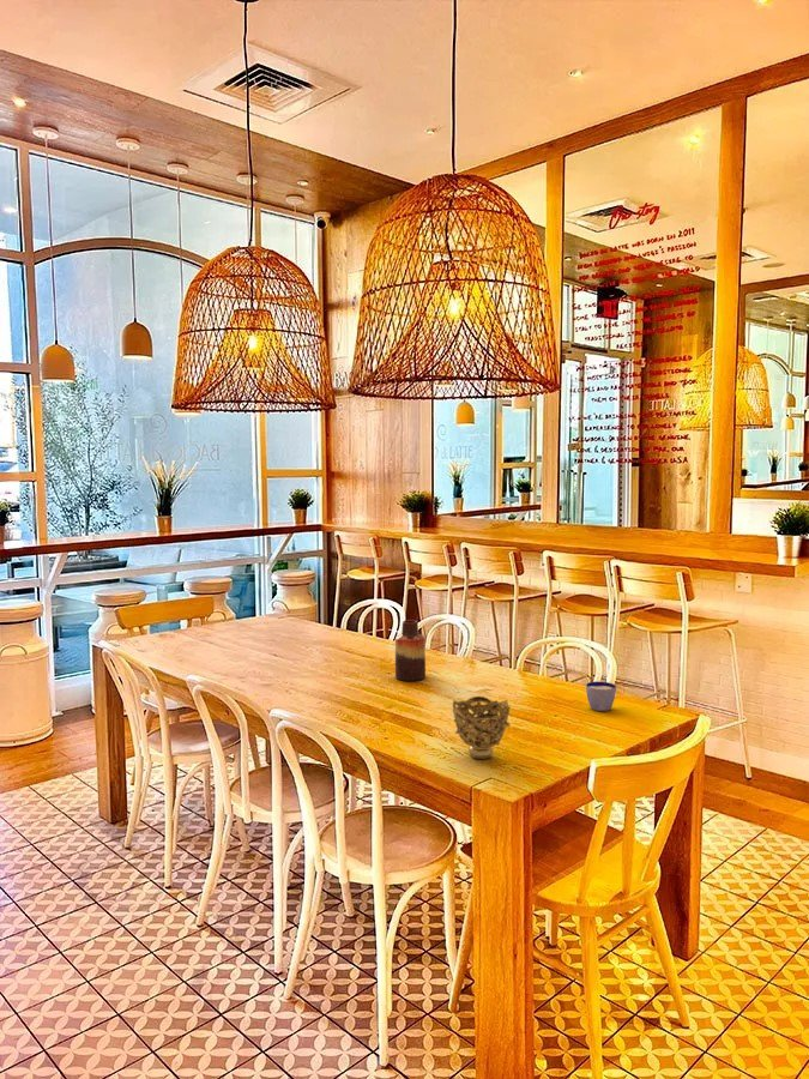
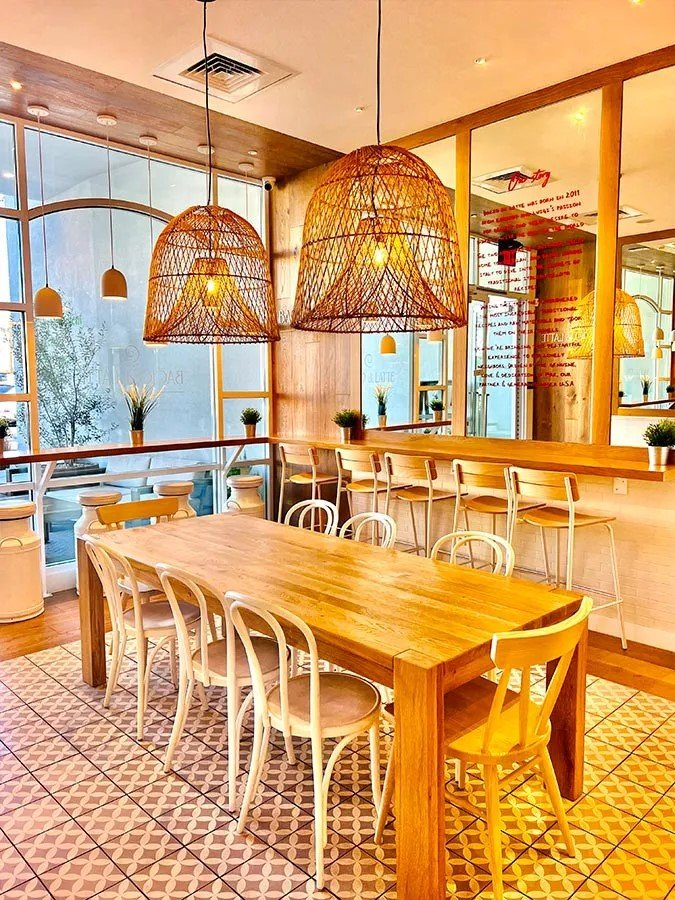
- vase [394,619,427,682]
- decorative bowl [452,695,512,760]
- cup [585,681,617,712]
